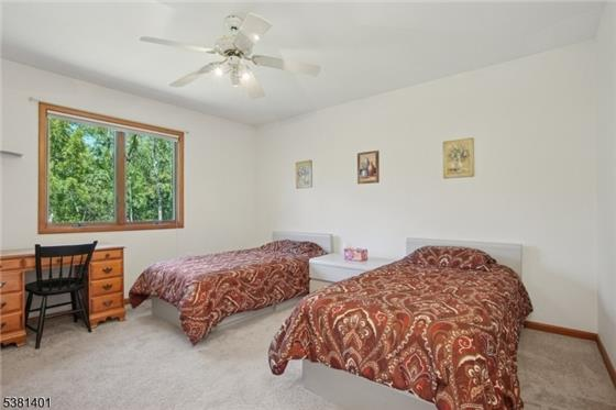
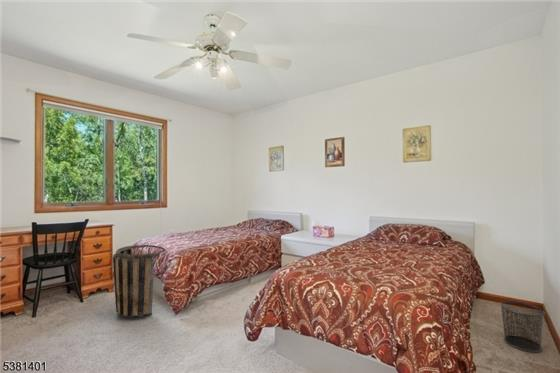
+ waste bin [499,300,546,353]
+ basket [111,244,166,319]
